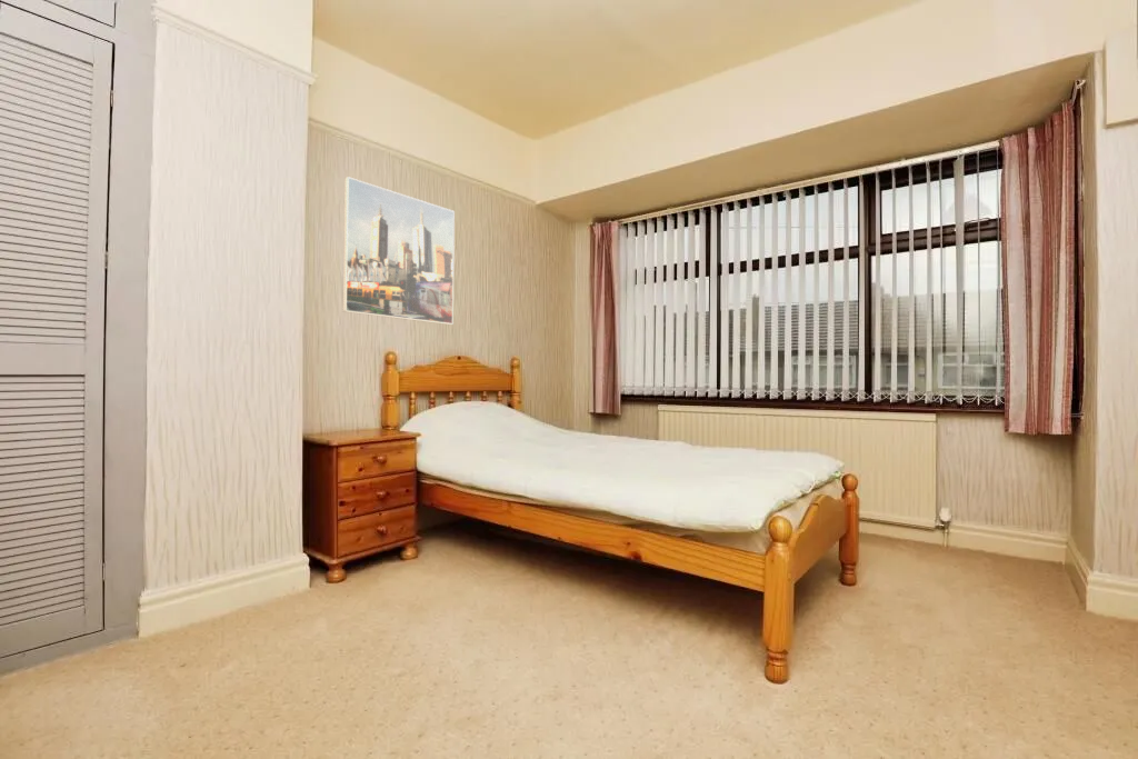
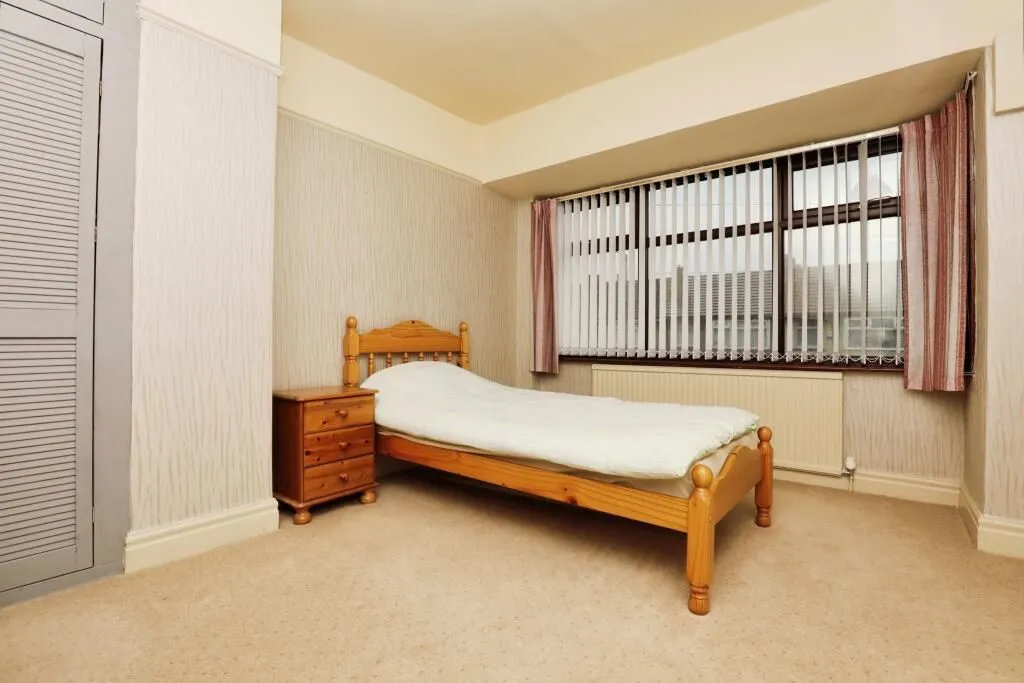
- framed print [341,176,456,326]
